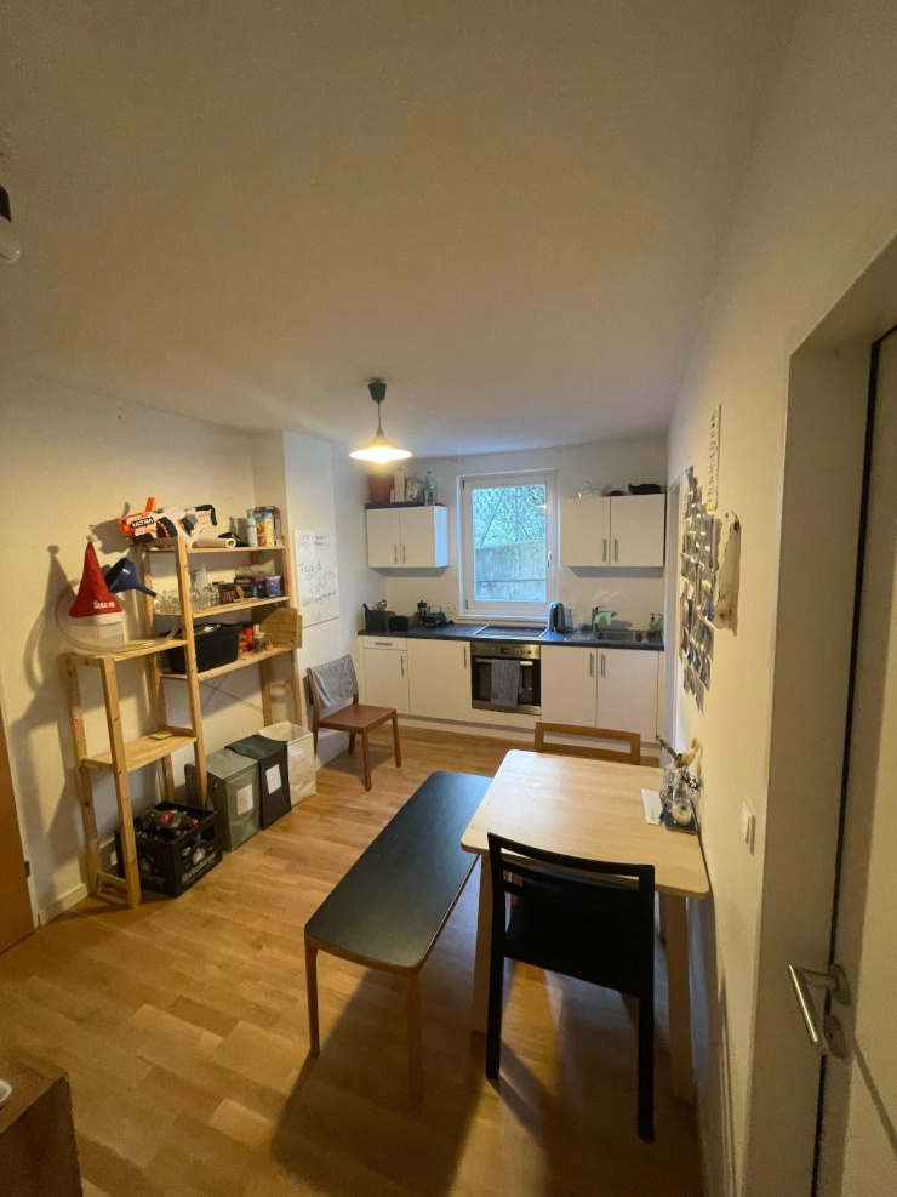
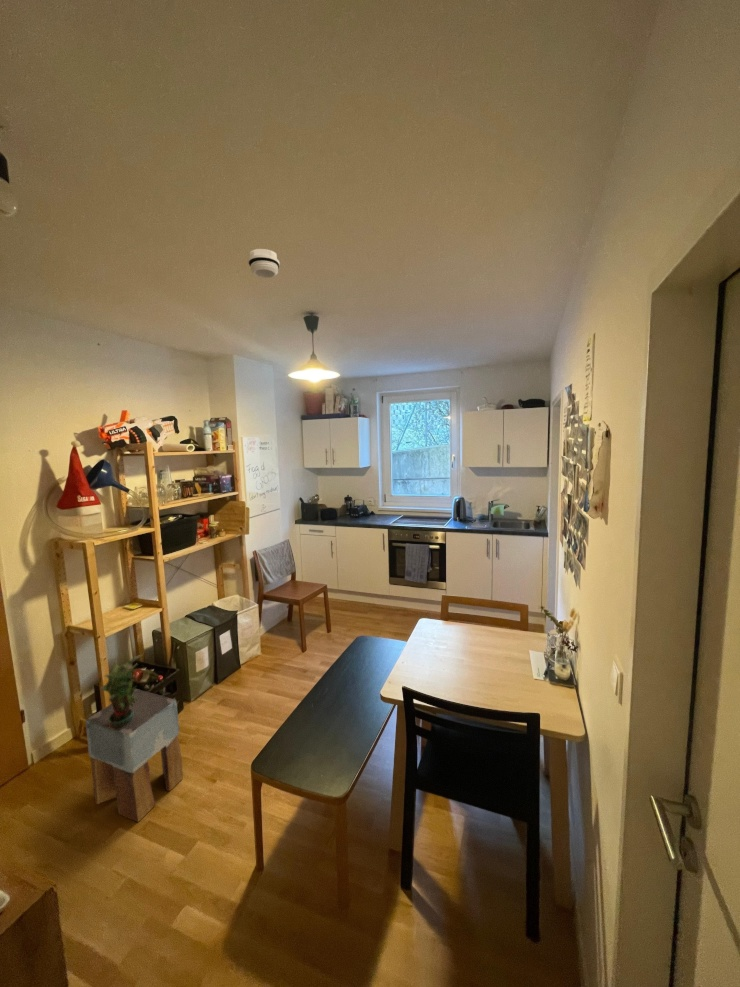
+ stool [85,688,184,823]
+ smoke detector [247,248,281,279]
+ potted plant [99,653,144,729]
